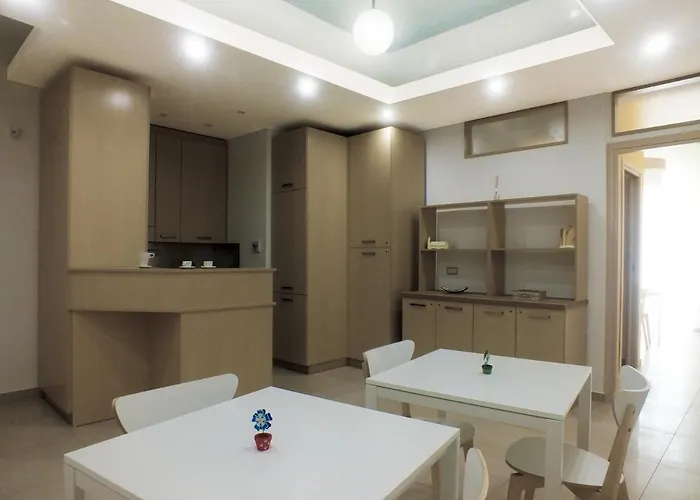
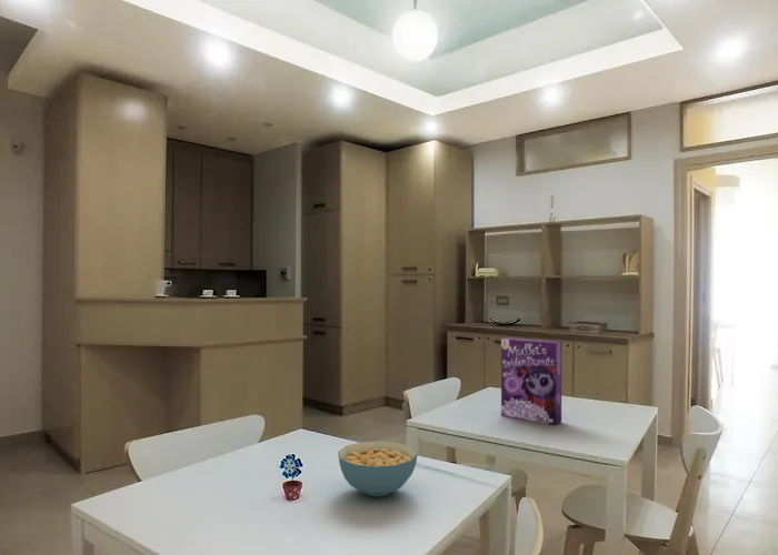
+ cereal bowl [337,440,418,497]
+ cereal box [500,336,562,426]
